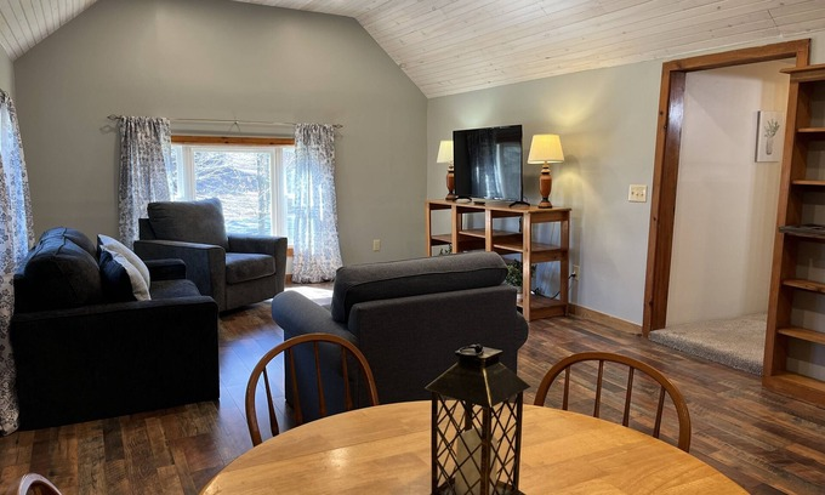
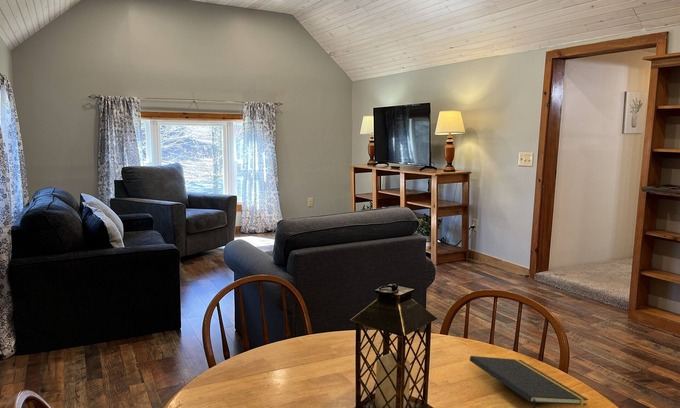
+ notepad [469,355,589,408]
